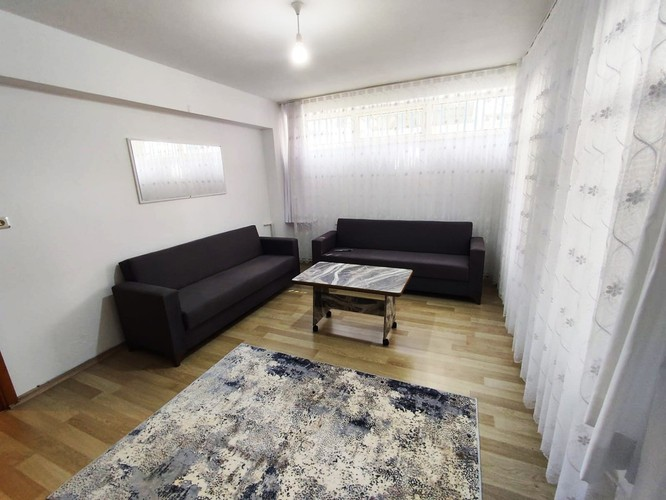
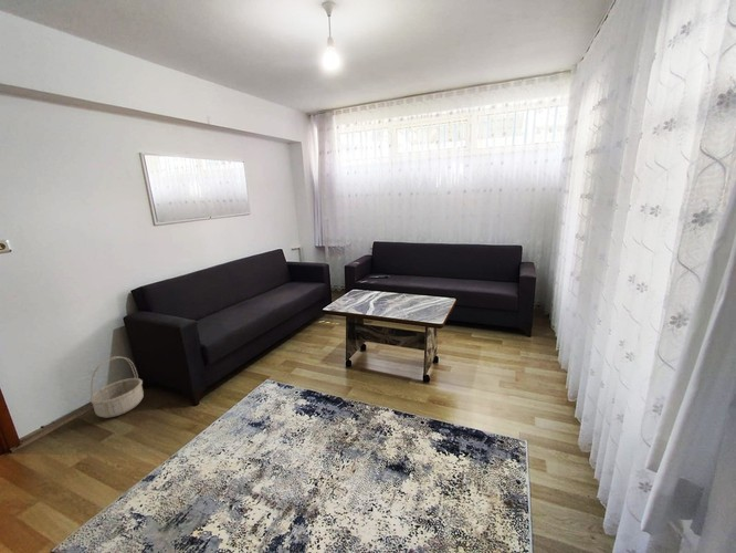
+ basket [88,355,145,419]
